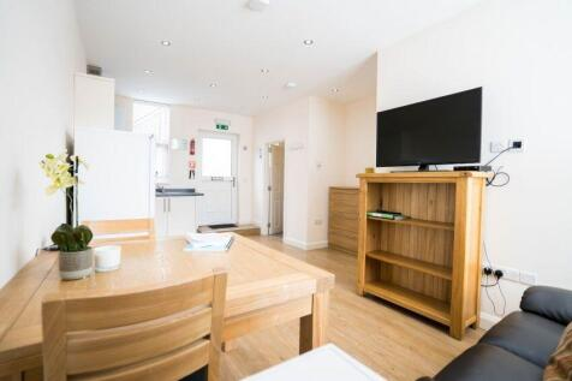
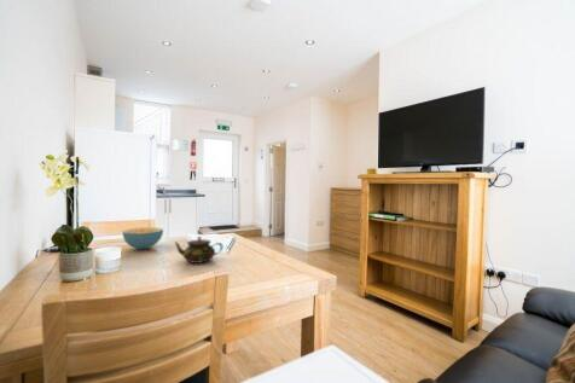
+ cereal bowl [121,226,164,250]
+ teapot [174,236,223,265]
